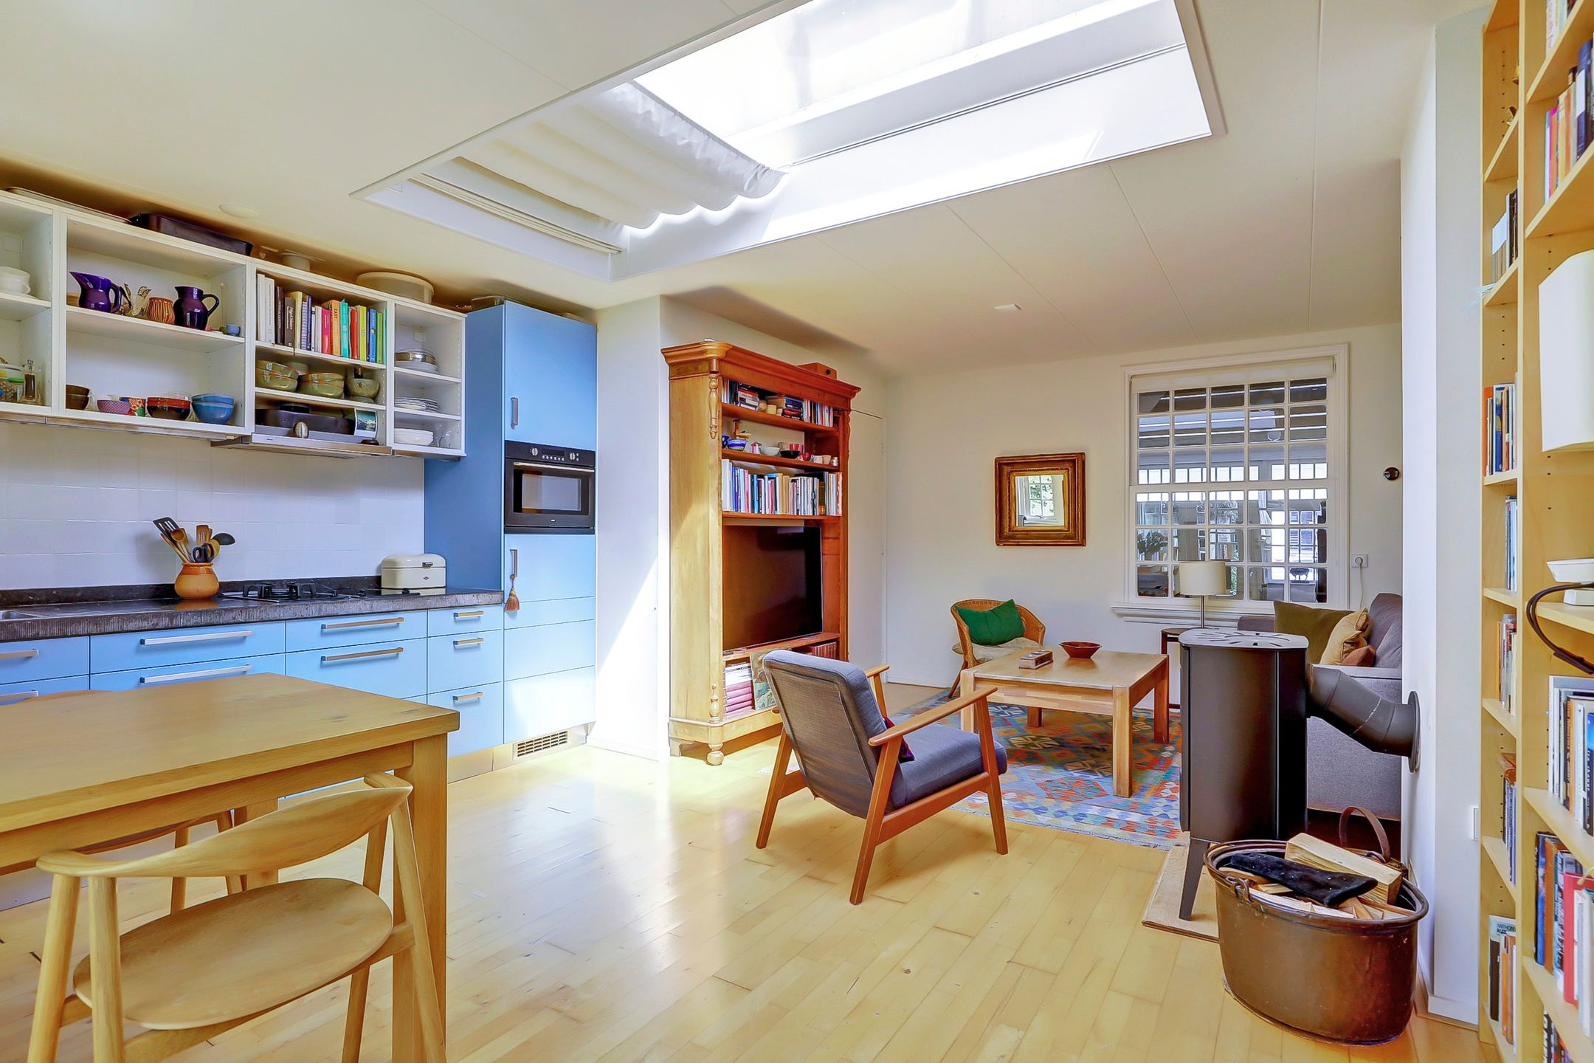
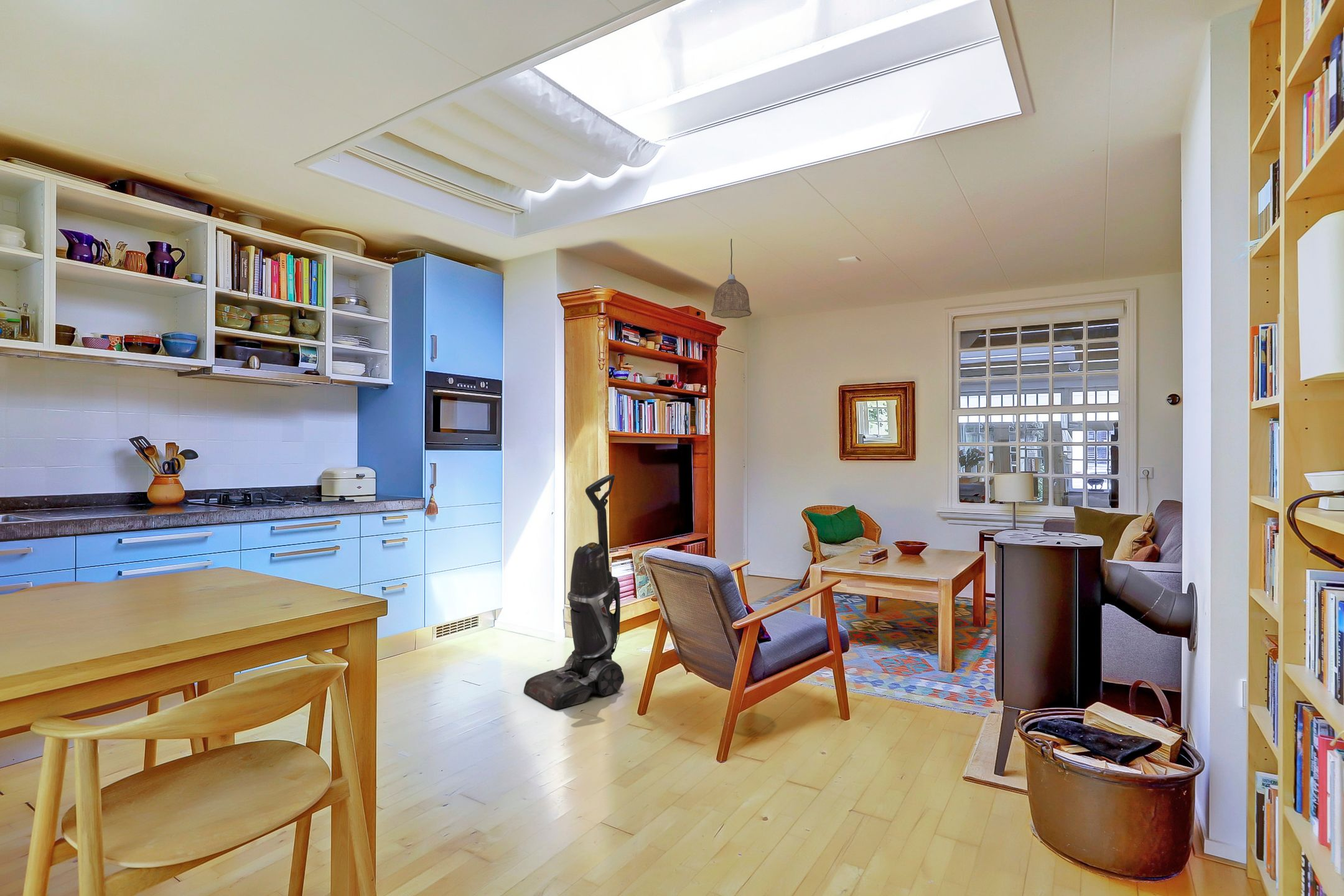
+ pendant lamp [711,238,752,319]
+ vacuum cleaner [523,474,625,710]
